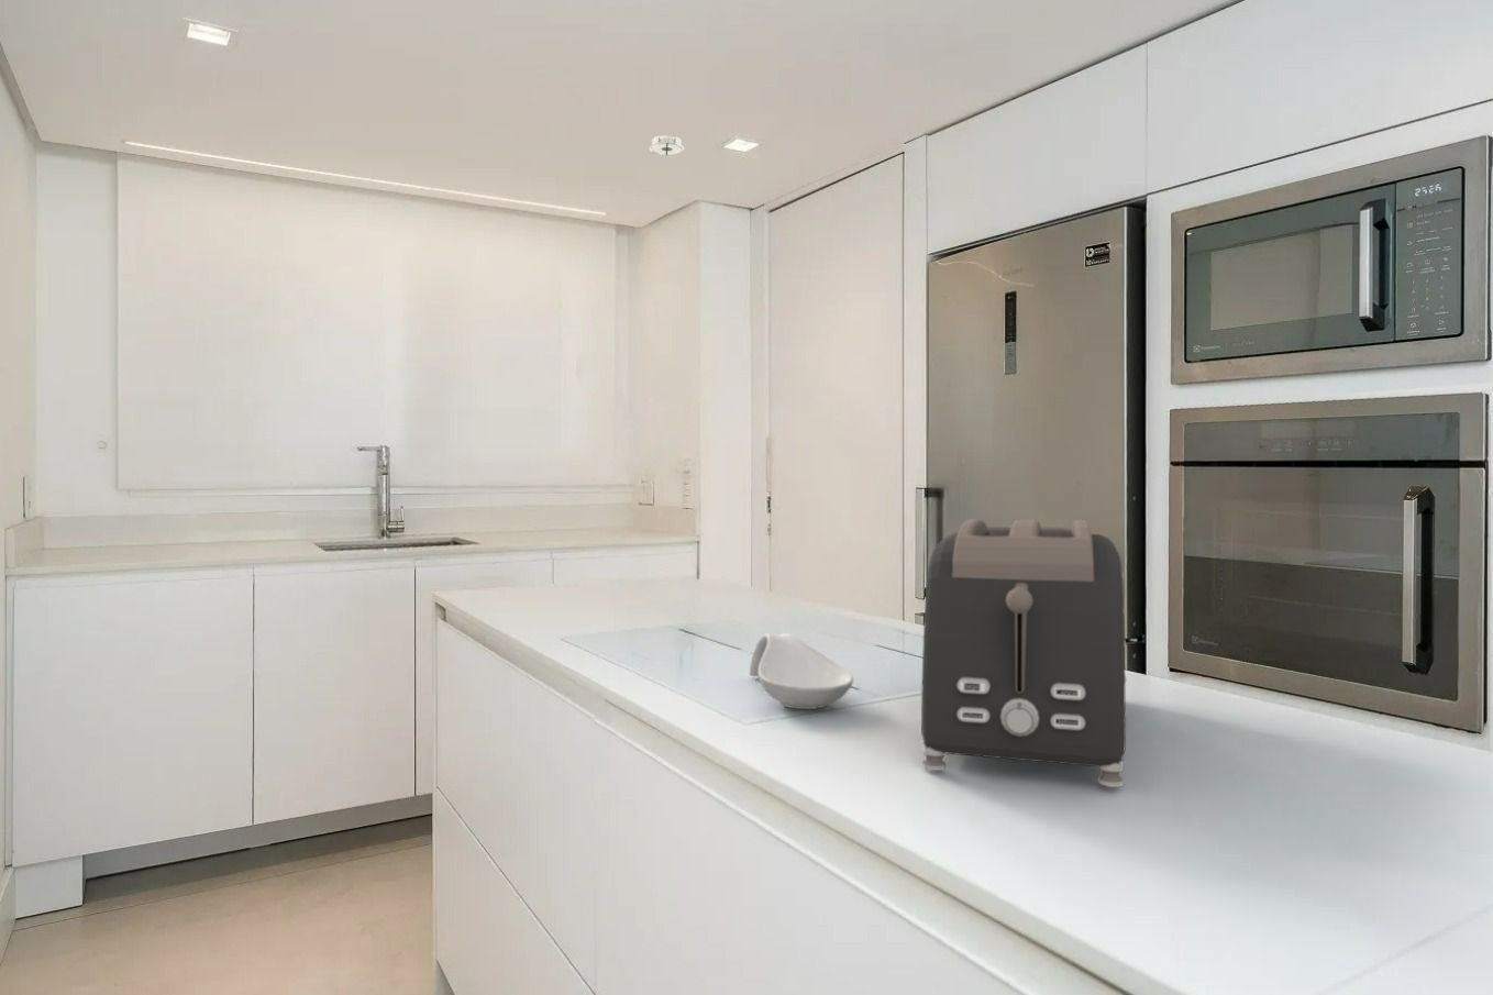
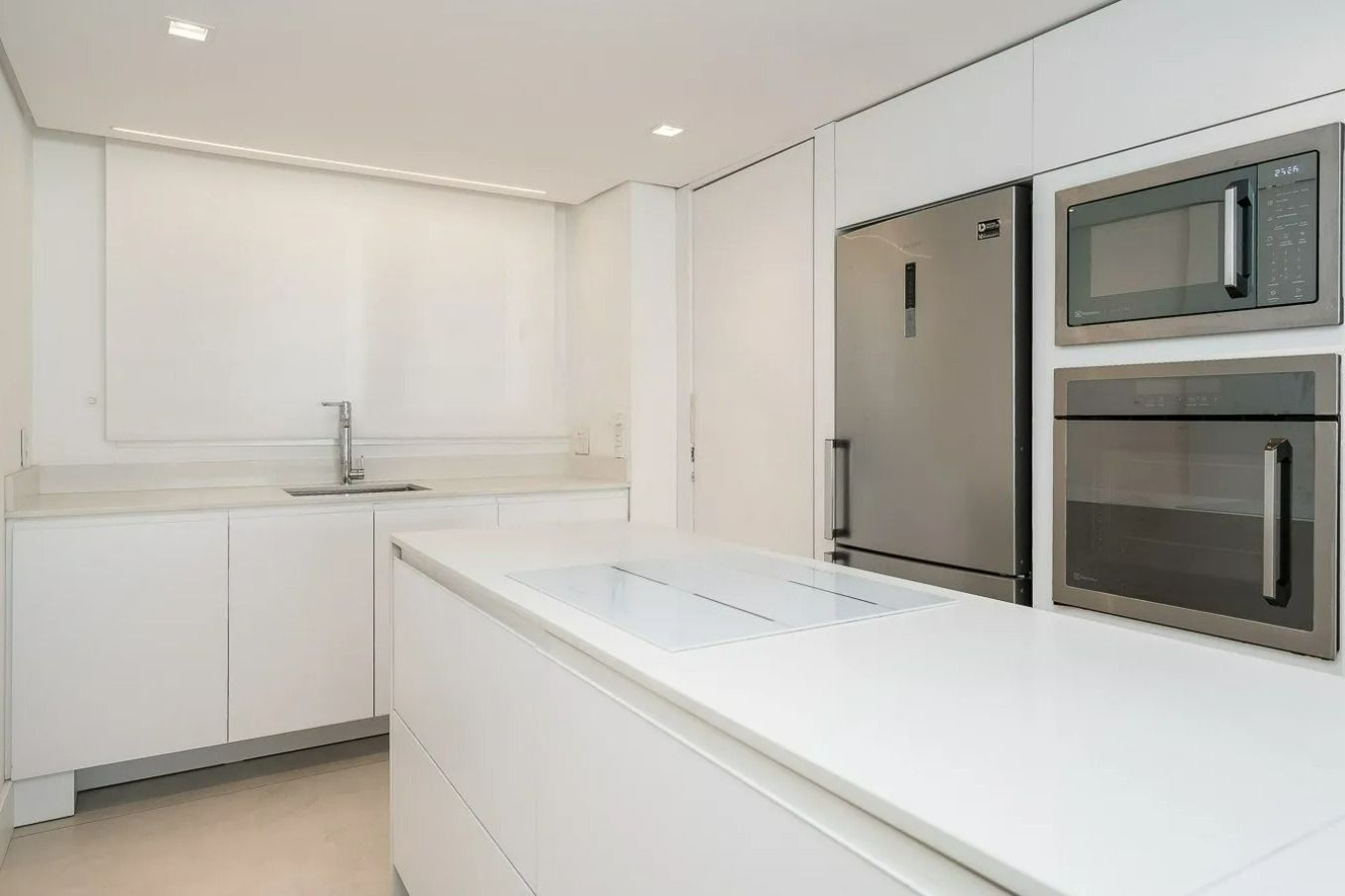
- toaster [920,517,1128,788]
- smoke detector [647,134,685,157]
- spoon rest [748,632,855,711]
